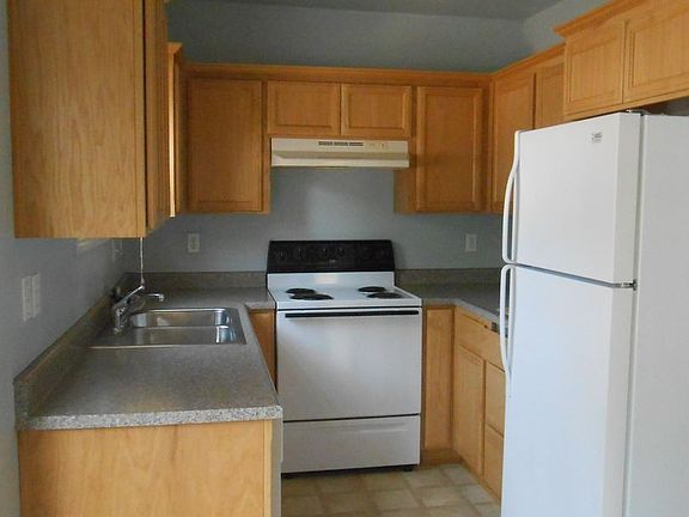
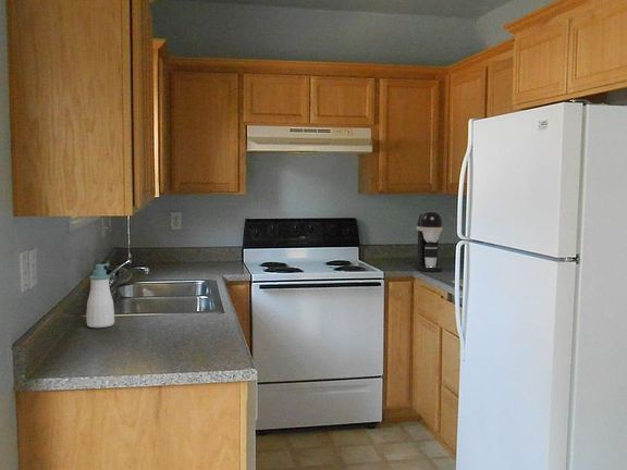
+ coffee maker [414,210,443,273]
+ soap bottle [86,262,115,329]
